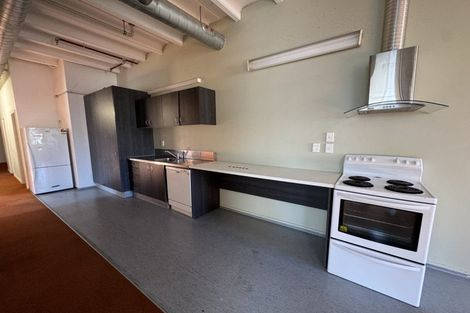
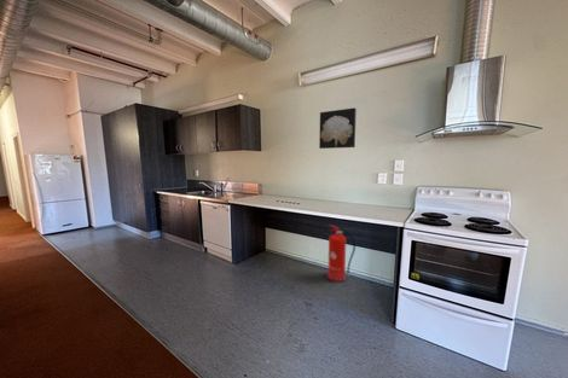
+ wall art [318,106,358,150]
+ fire extinguisher [326,223,357,283]
